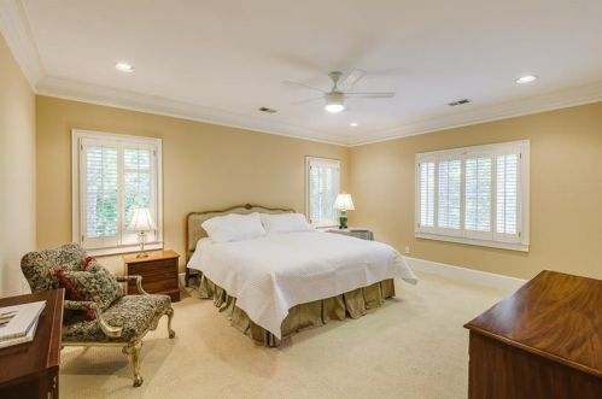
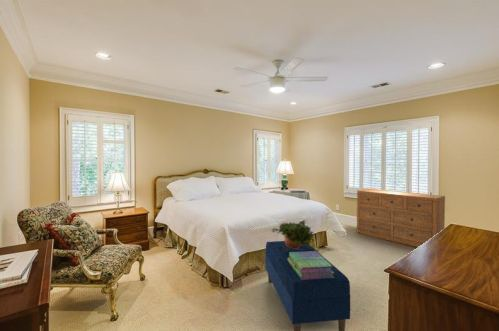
+ dresser [356,188,446,248]
+ potted plant [271,219,317,250]
+ bench [264,240,351,331]
+ stack of books [288,250,334,280]
